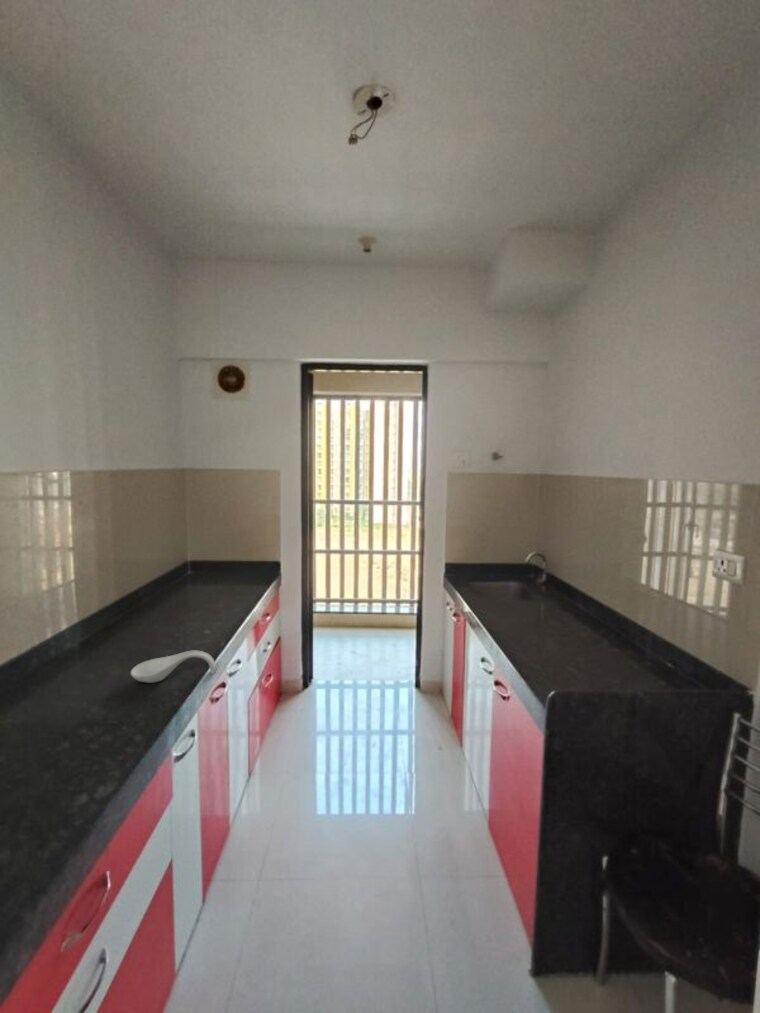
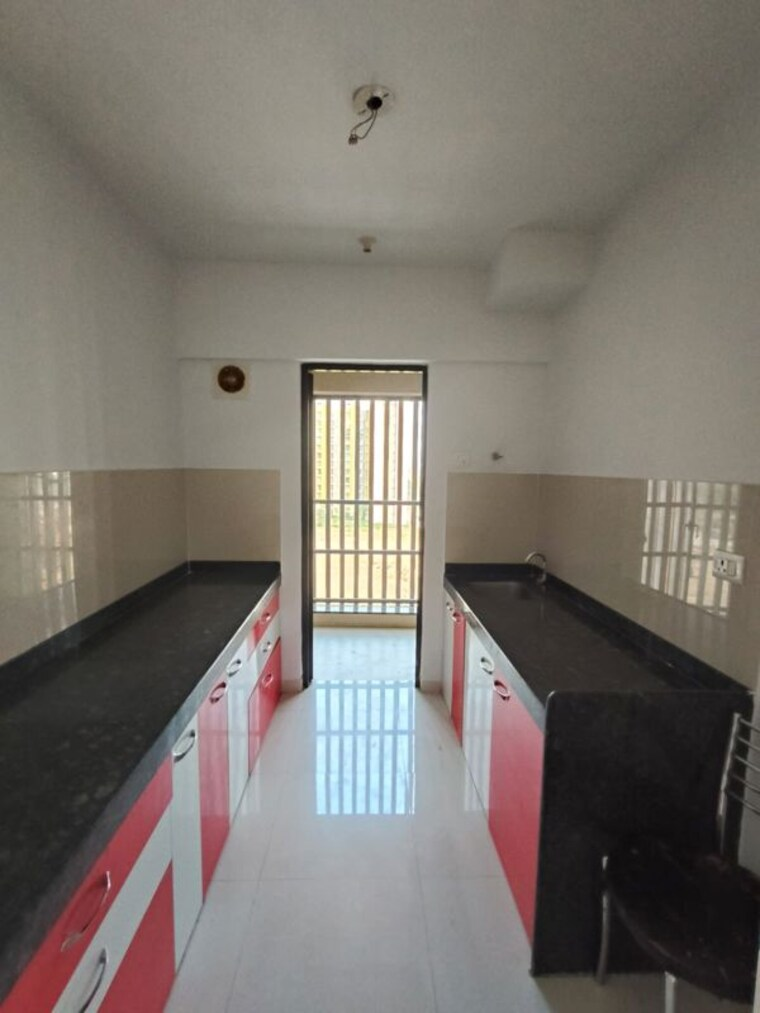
- spoon rest [130,649,216,684]
